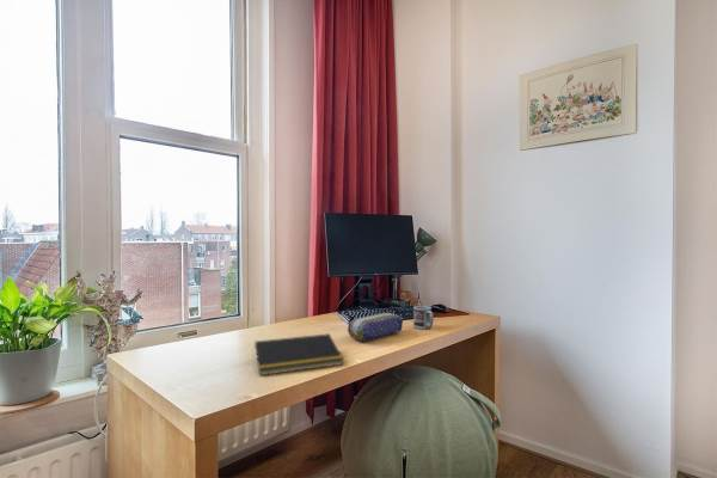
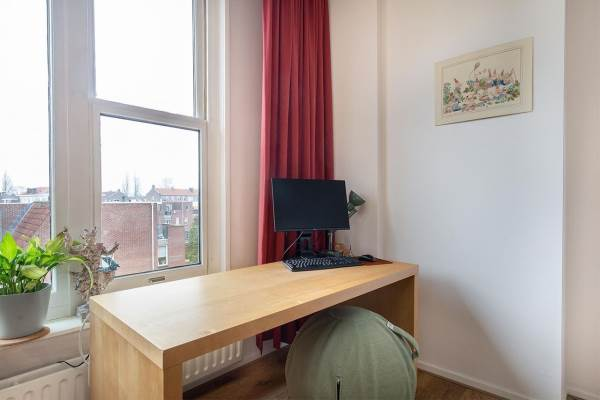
- notepad [252,332,345,376]
- pencil case [347,312,404,343]
- cup [412,305,435,330]
